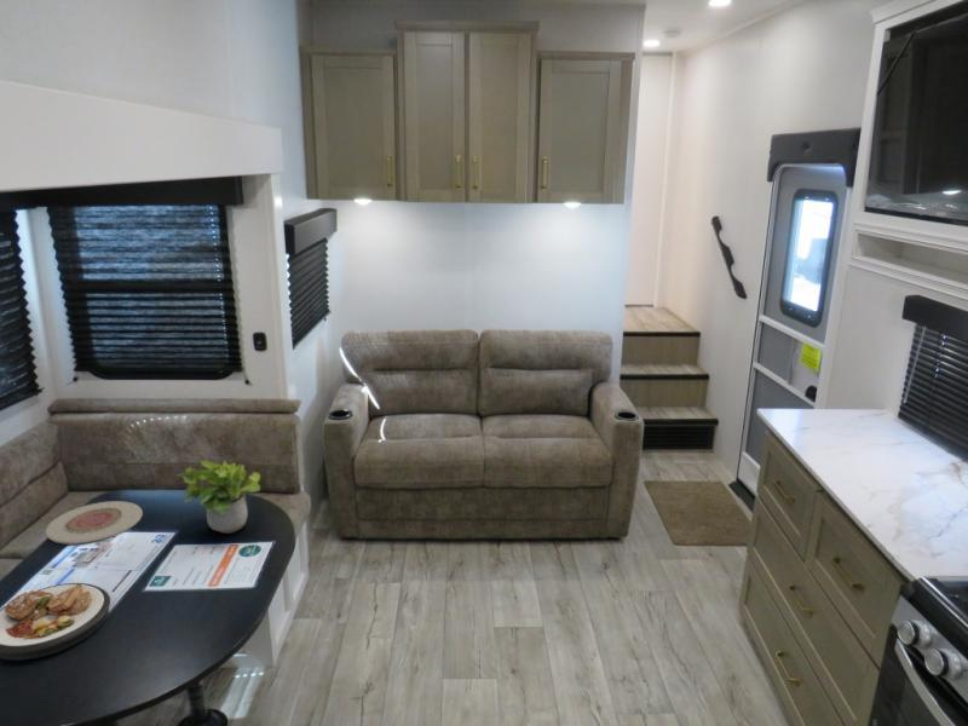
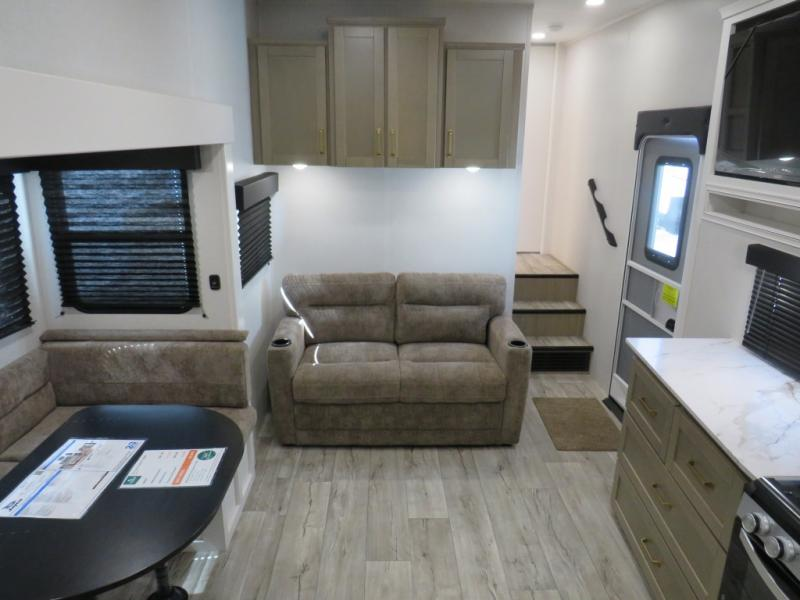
- plate [45,500,144,546]
- plate [0,582,111,662]
- potted plant [177,457,261,535]
